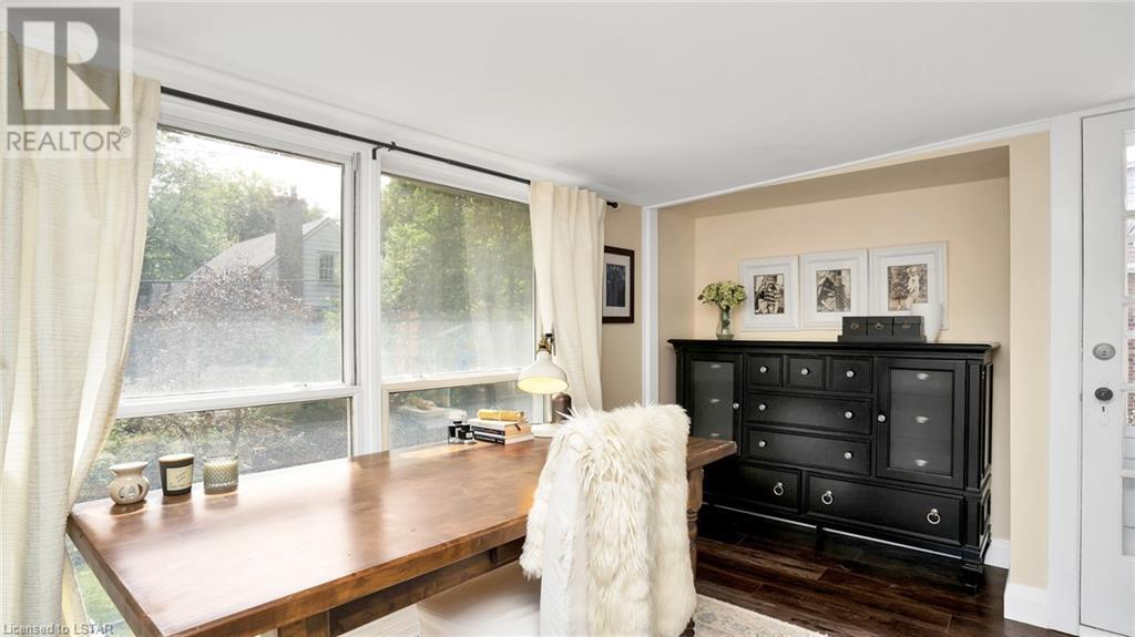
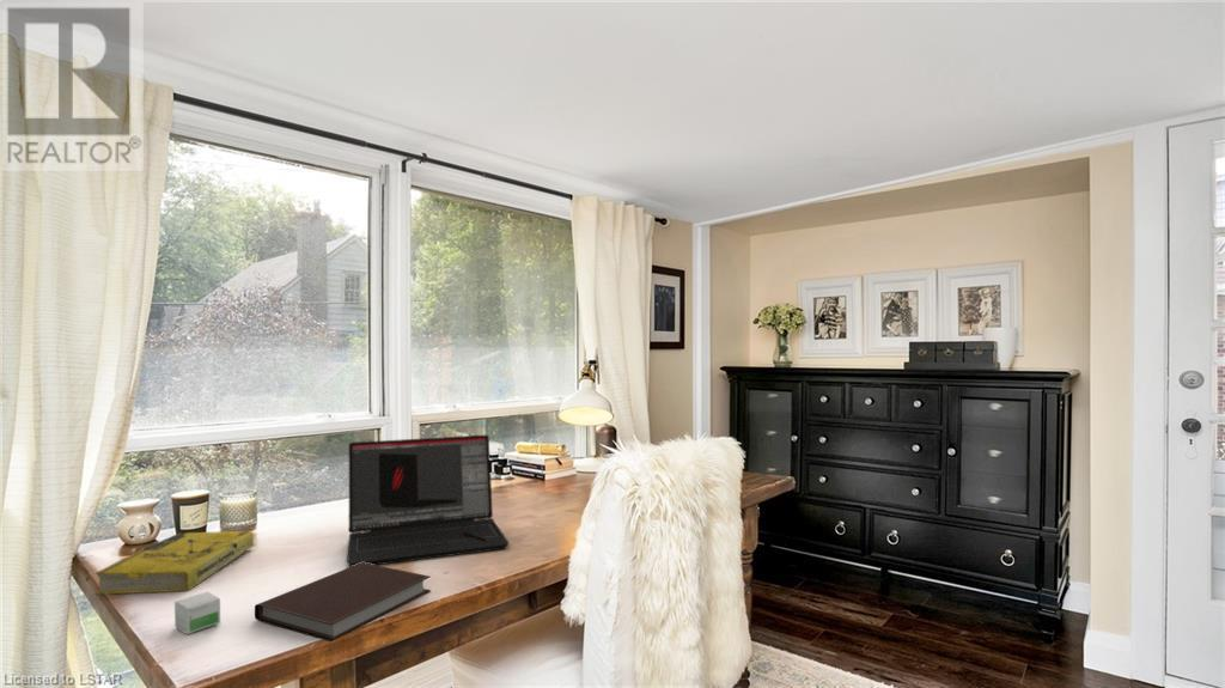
+ notebook [254,562,432,643]
+ book [93,530,255,596]
+ laptop [346,434,511,567]
+ small box [173,590,221,635]
